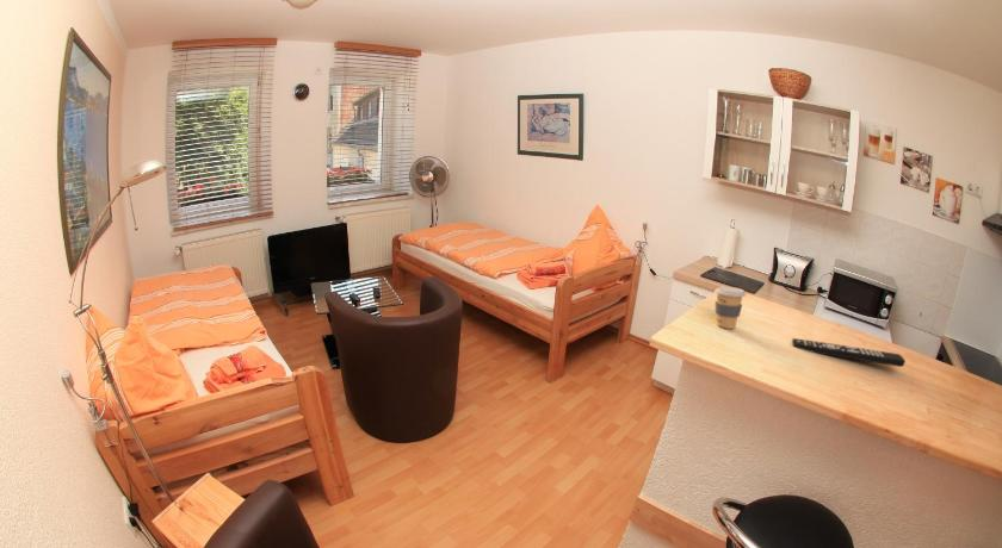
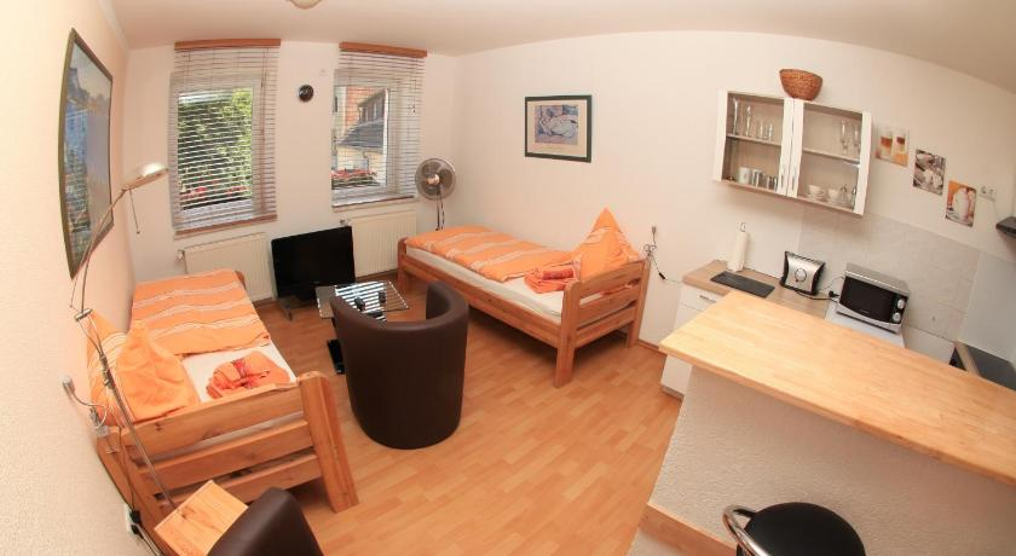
- coffee cup [713,286,747,330]
- remote control [792,337,907,368]
